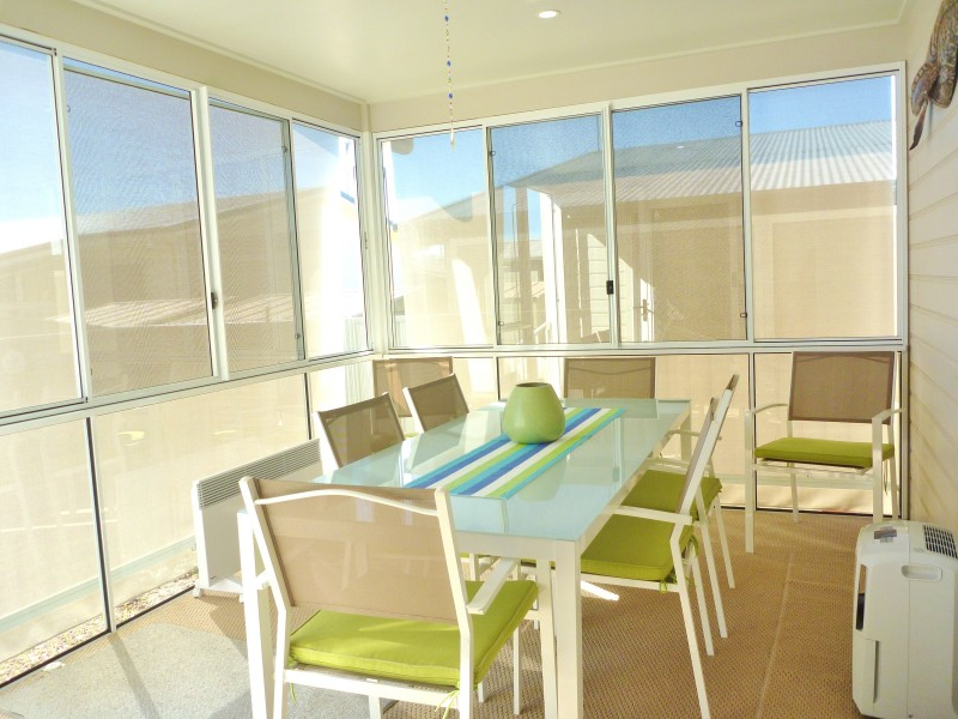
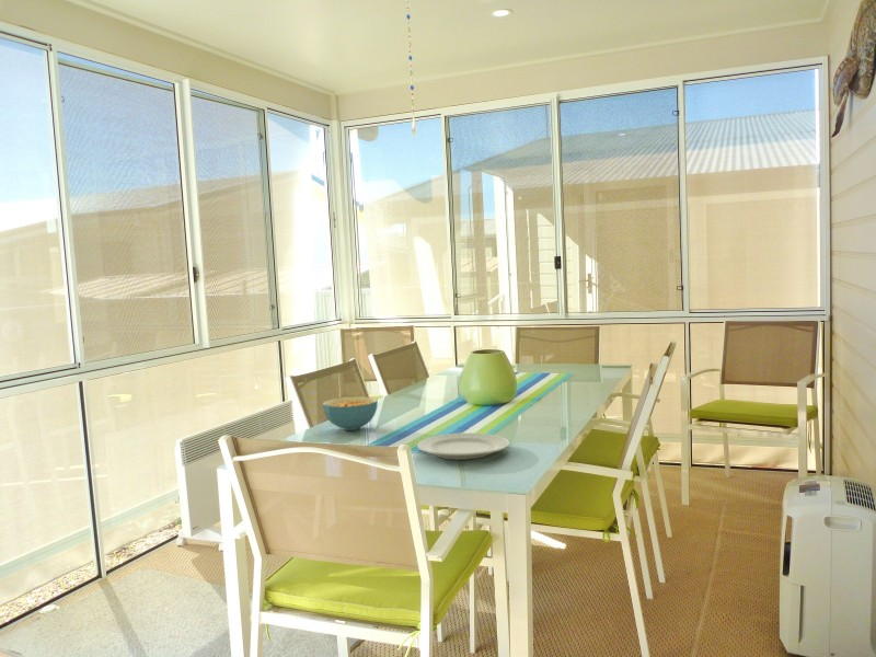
+ chinaware [416,431,510,461]
+ cereal bowl [321,395,379,431]
